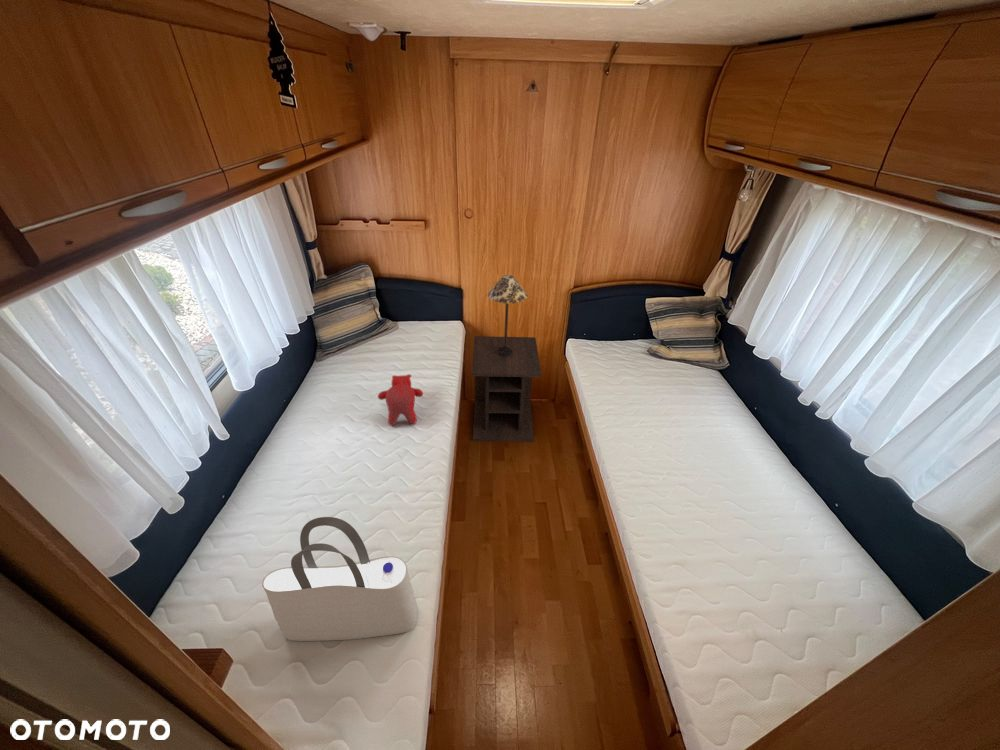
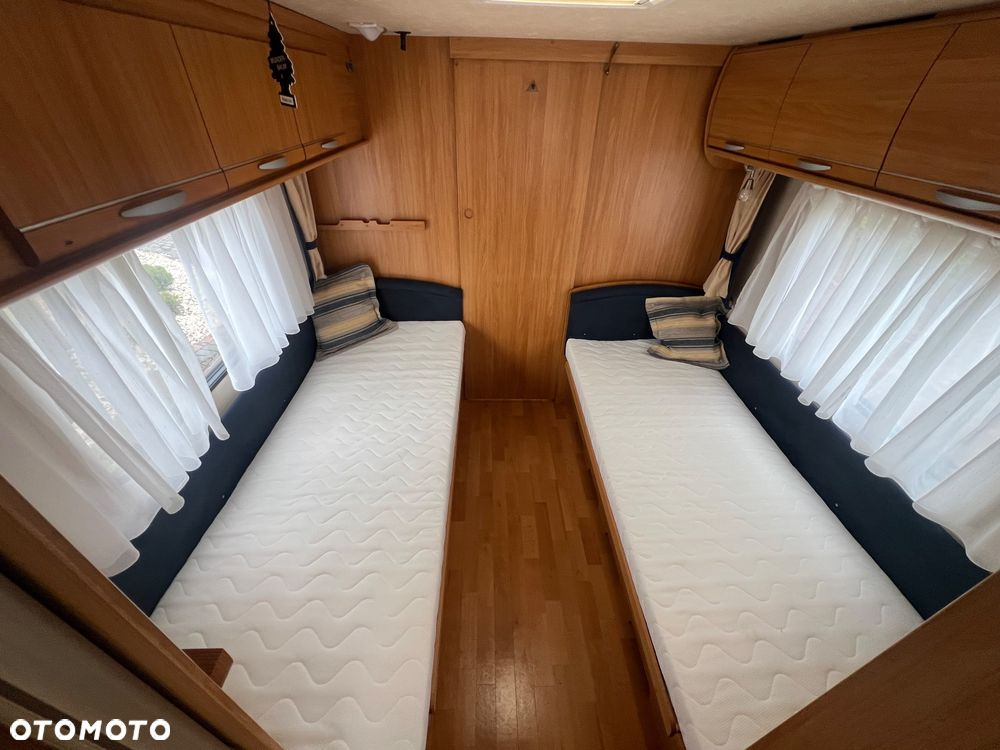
- stuffed bear [377,373,424,427]
- table lamp [487,274,528,357]
- nightstand [471,335,542,443]
- tote bag [261,516,419,642]
